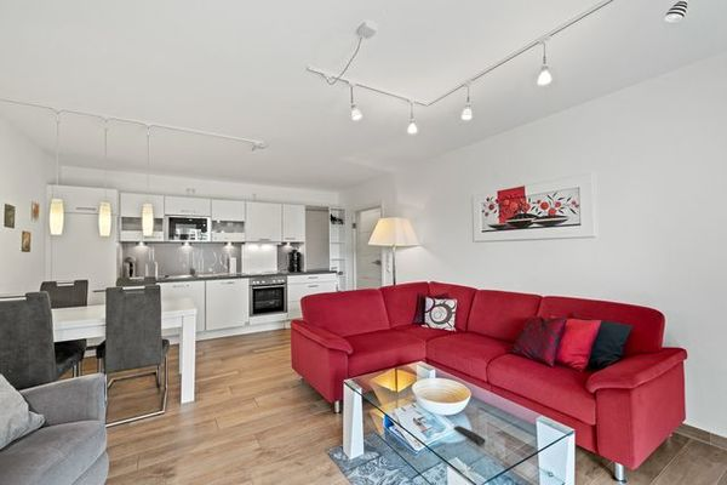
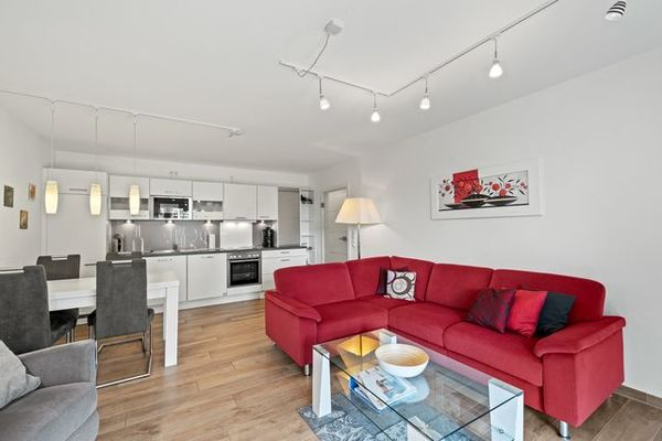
- remote control [453,424,486,446]
